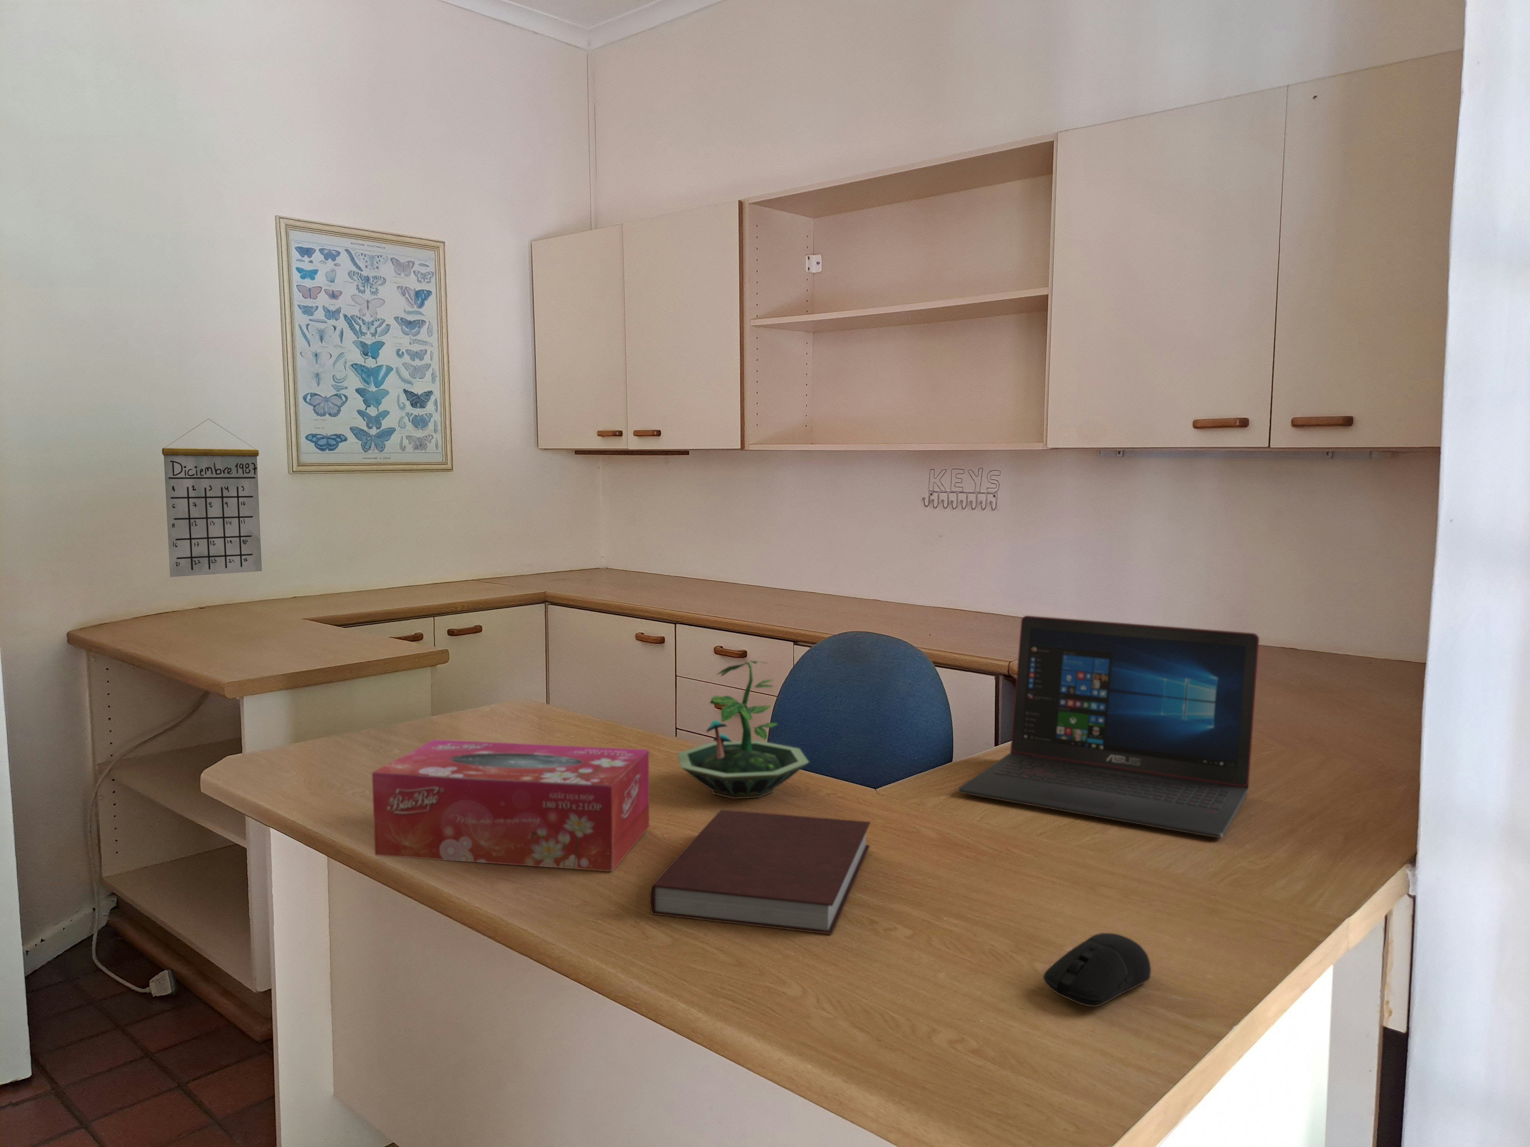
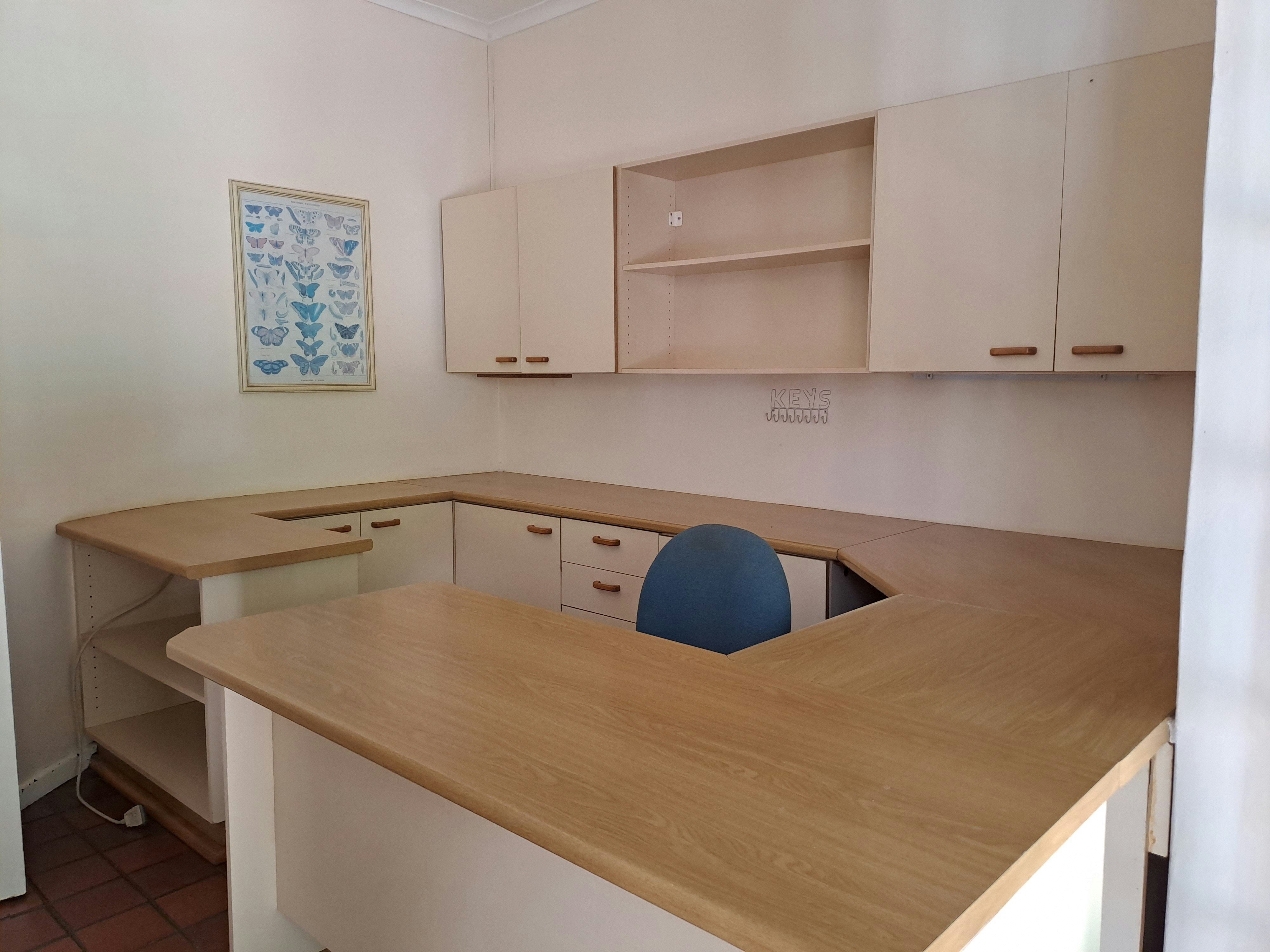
- notebook [649,808,871,935]
- tissue box [372,739,649,872]
- laptop [958,616,1260,839]
- computer mouse [1043,933,1152,1007]
- terrarium [677,660,810,799]
- calendar [161,418,263,577]
